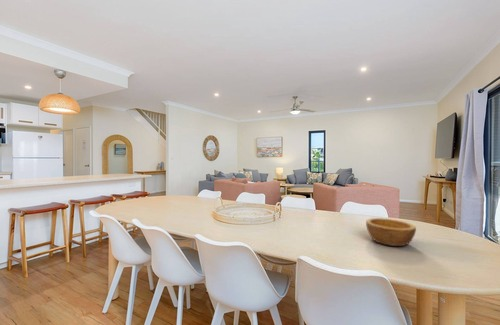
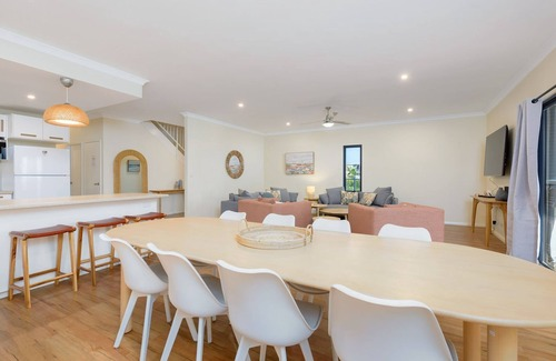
- bowl [365,217,417,247]
